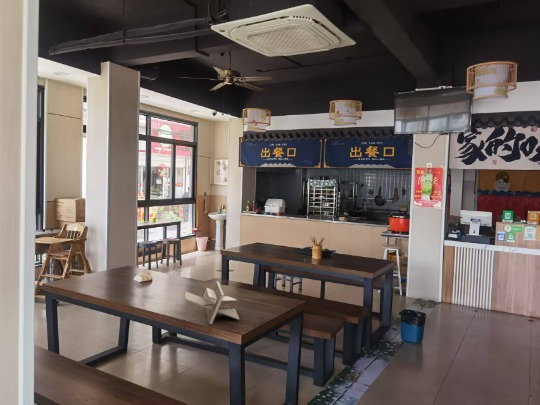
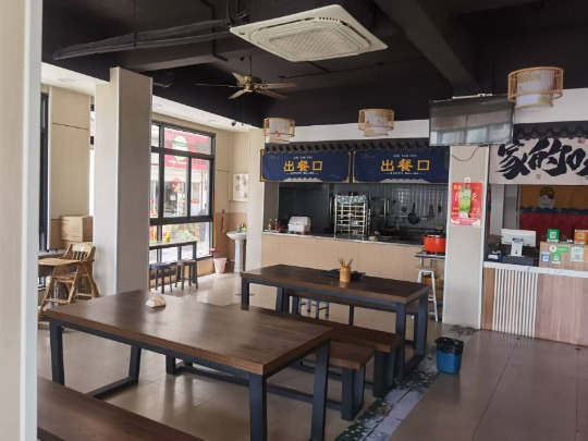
- architectural model [184,280,240,325]
